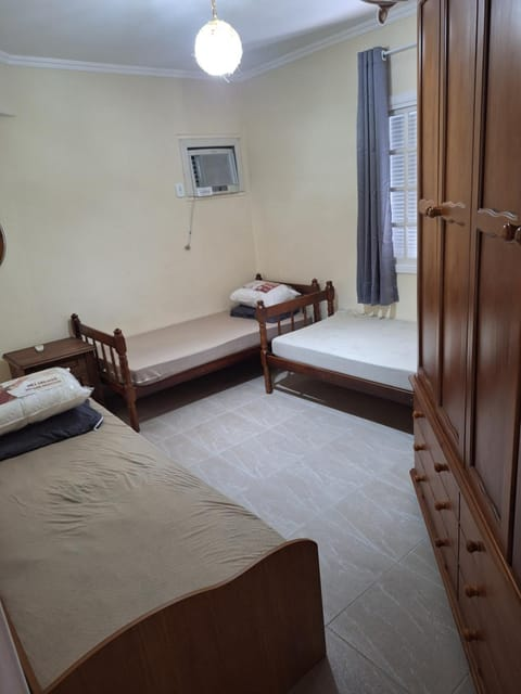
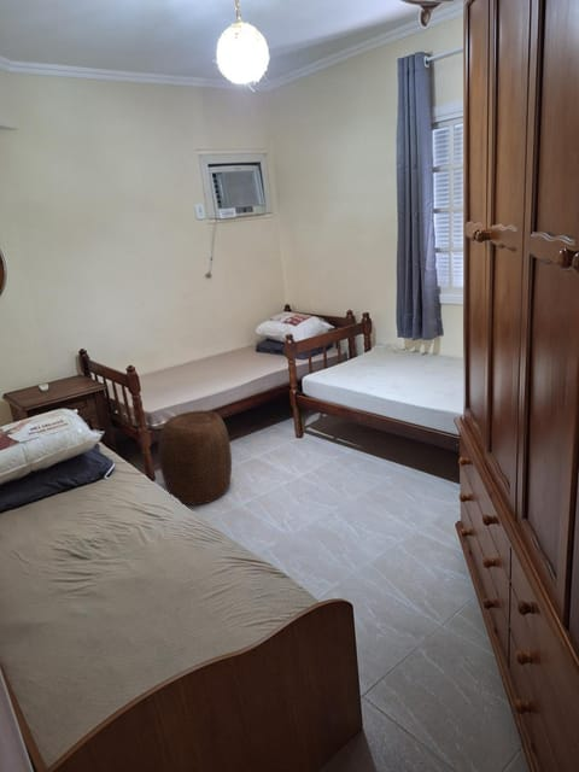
+ stool [157,409,233,507]
